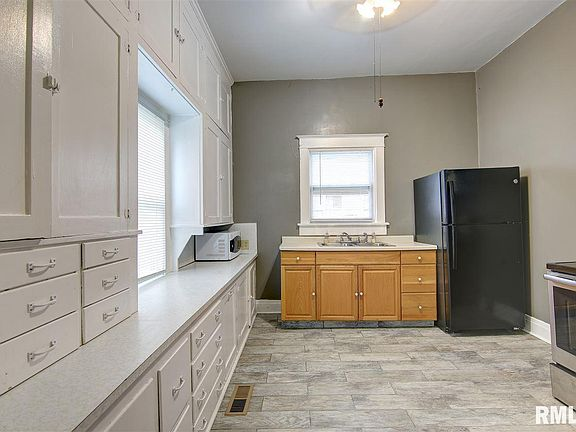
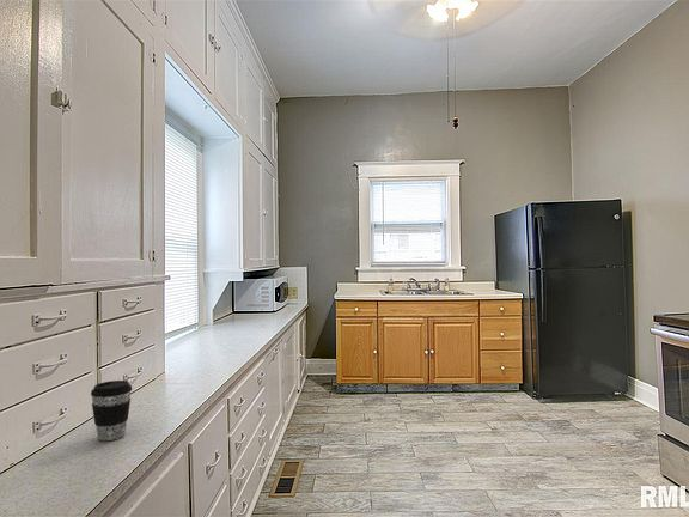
+ coffee cup [90,379,133,442]
